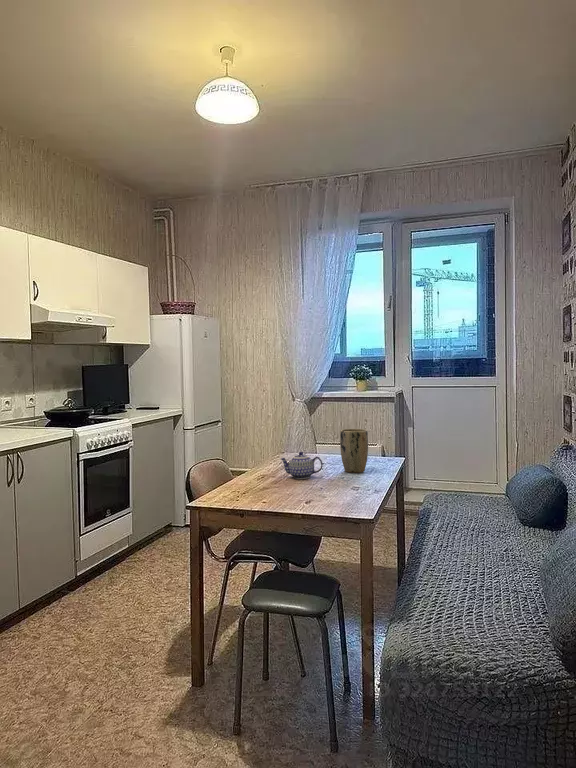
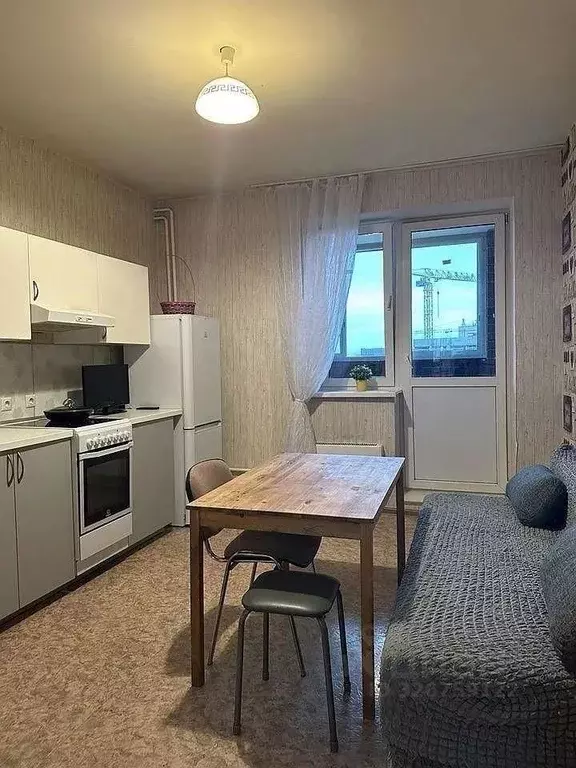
- teapot [280,451,324,480]
- plant pot [339,428,369,474]
